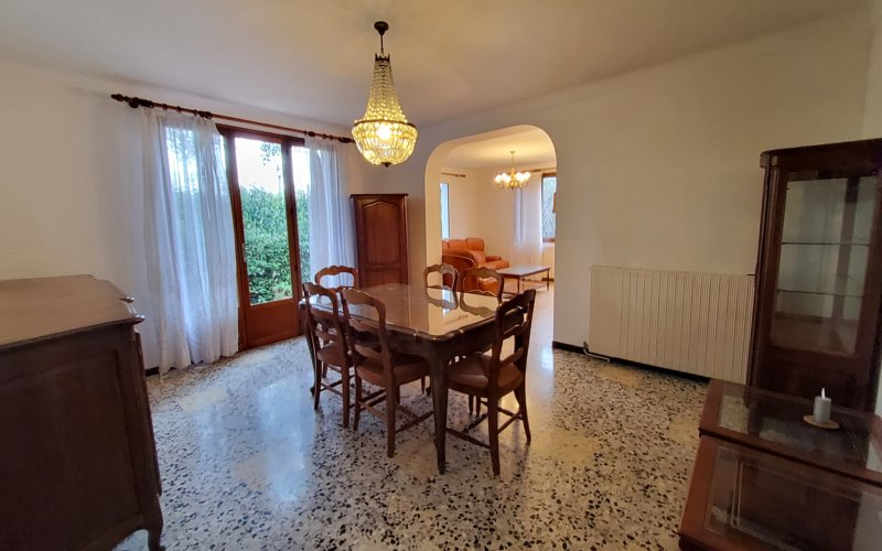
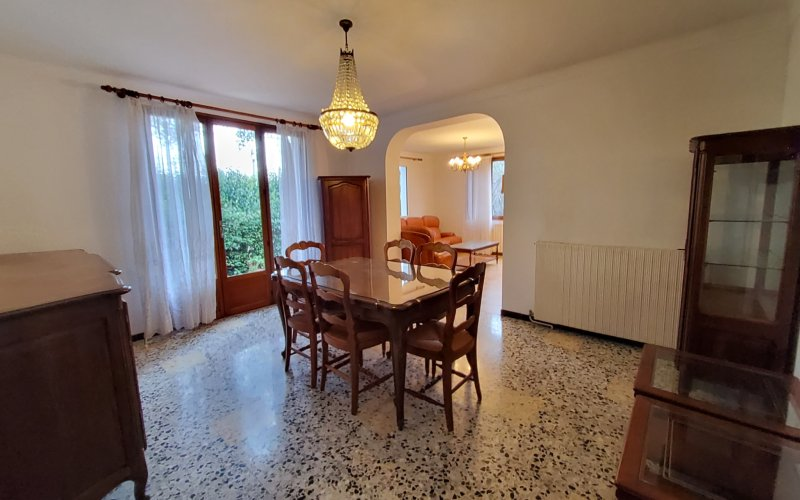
- candle [803,388,840,430]
